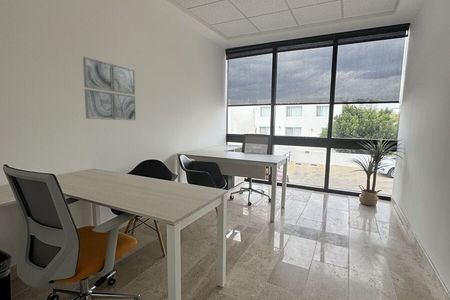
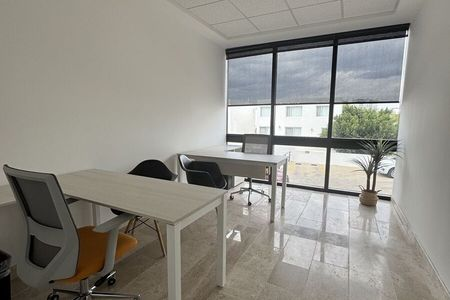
- wall art [82,56,137,121]
